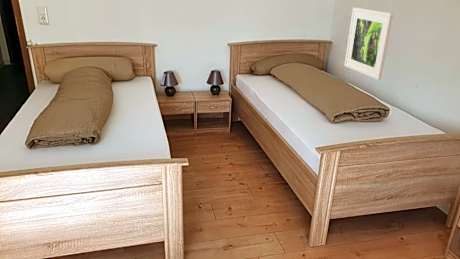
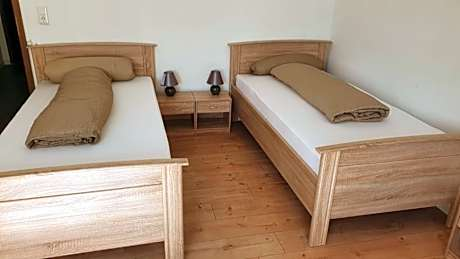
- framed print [343,7,394,81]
